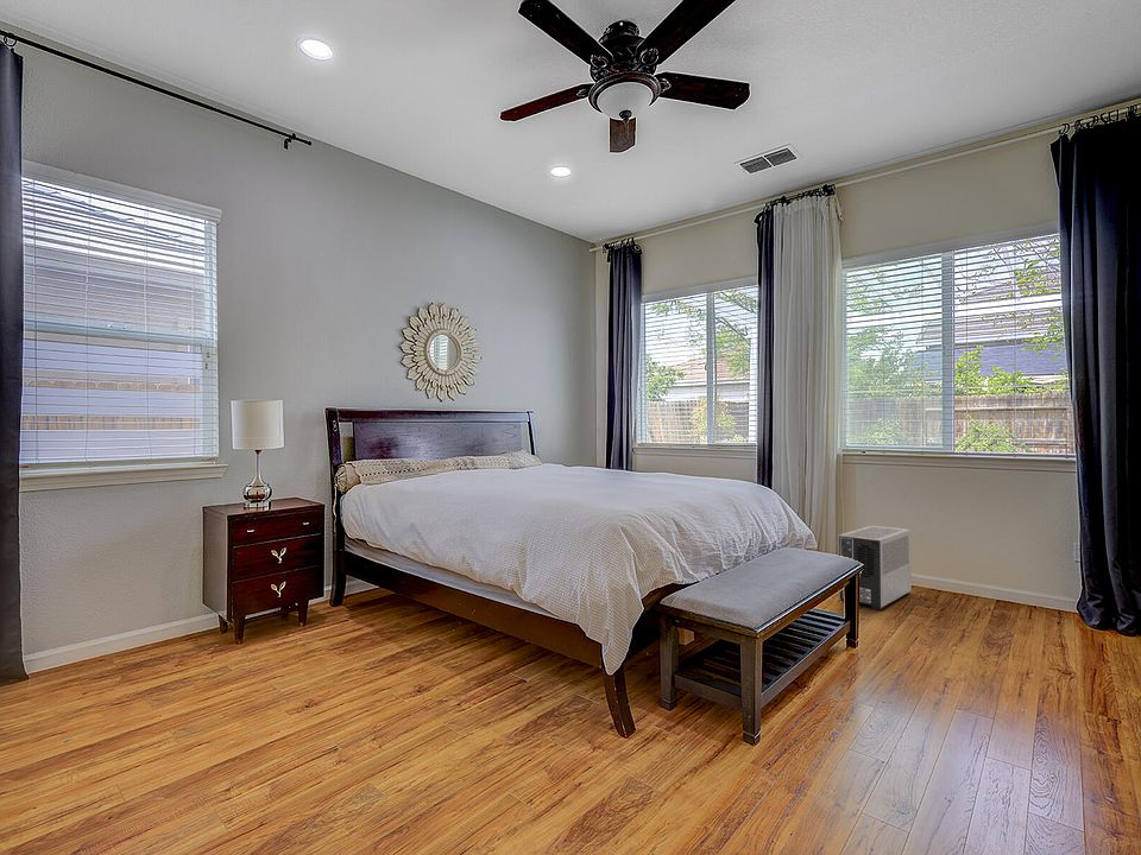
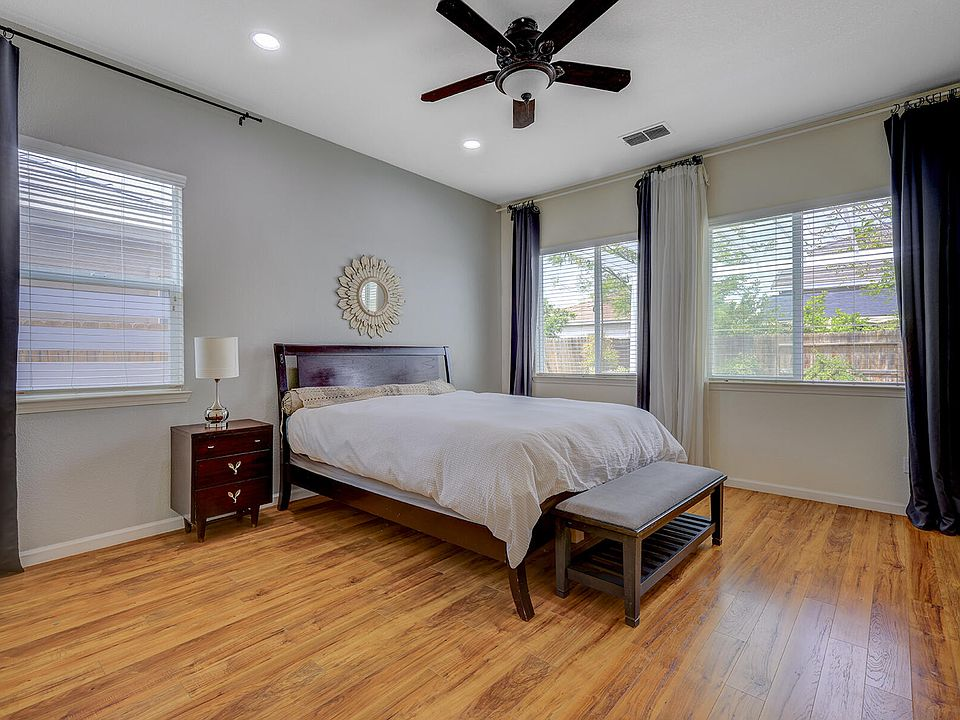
- air purifier [837,525,913,612]
